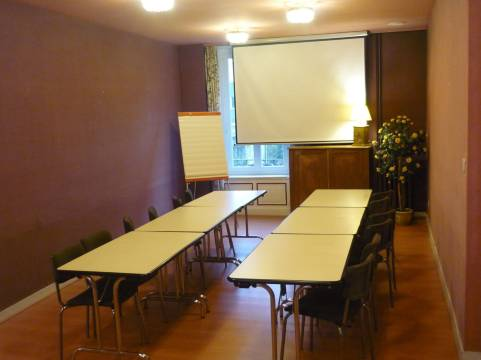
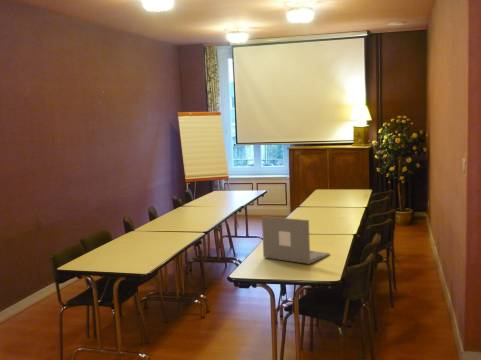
+ laptop [261,215,331,265]
